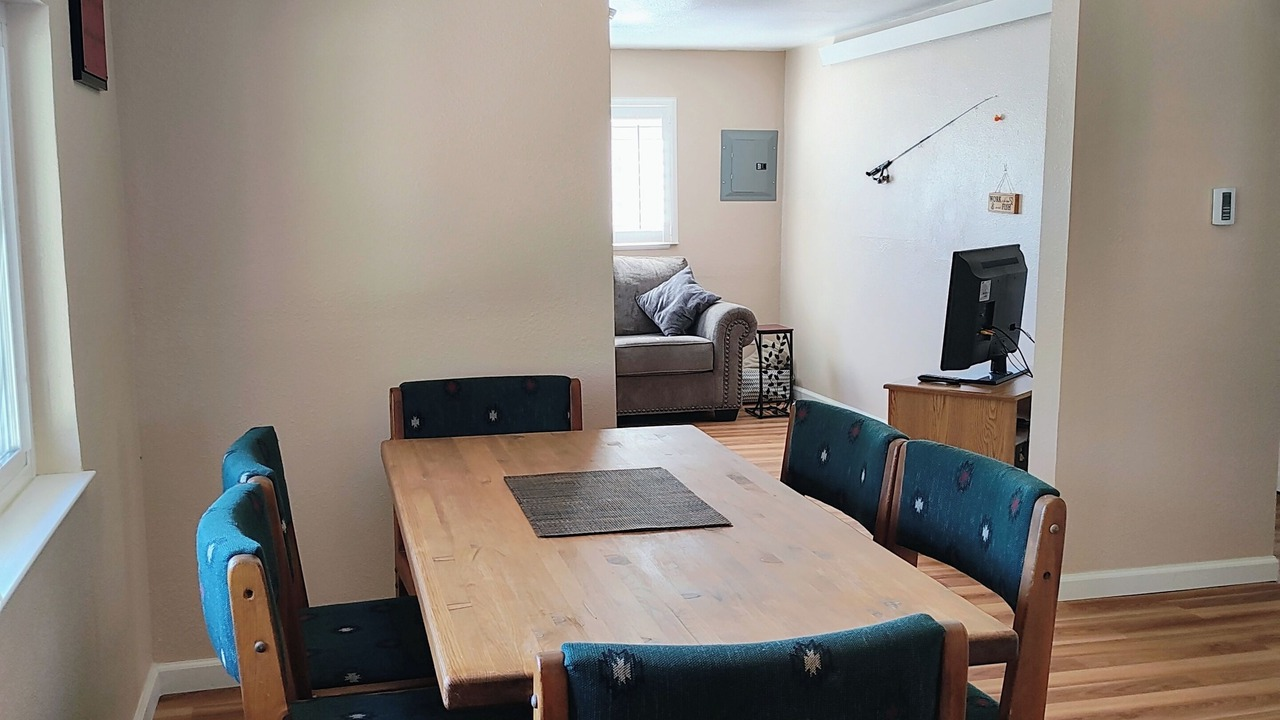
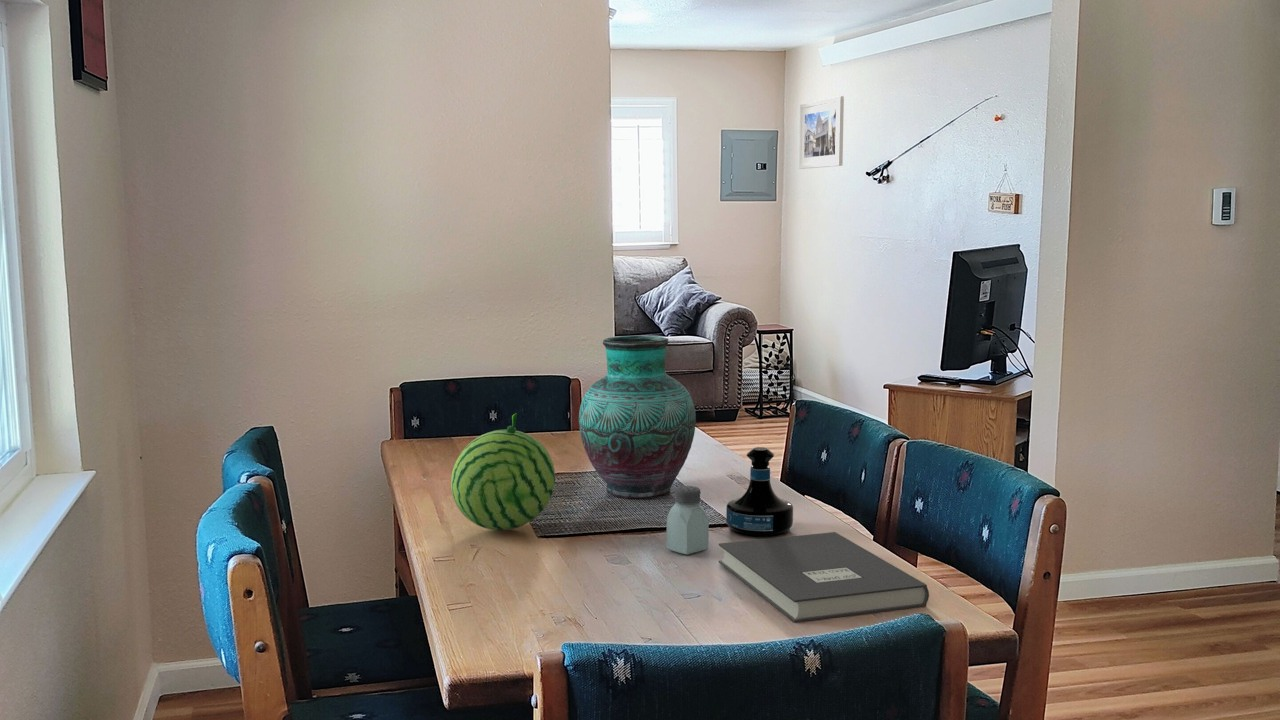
+ vase [578,335,697,499]
+ tequila bottle [725,446,794,538]
+ book [718,531,930,623]
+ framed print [798,95,845,170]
+ fruit [450,413,556,531]
+ saltshaker [666,485,710,556]
